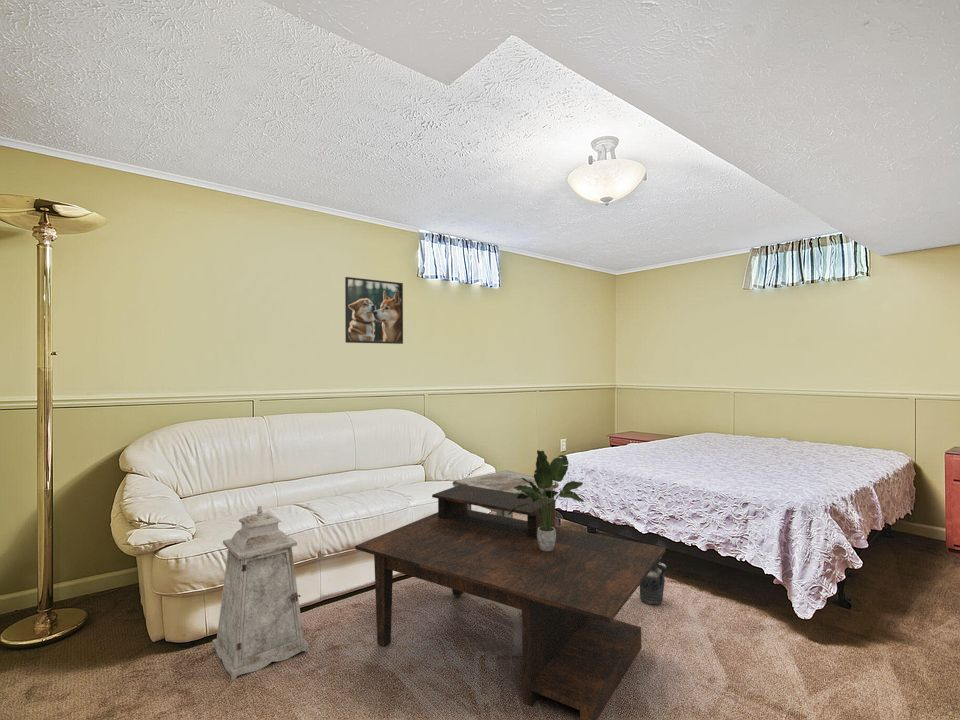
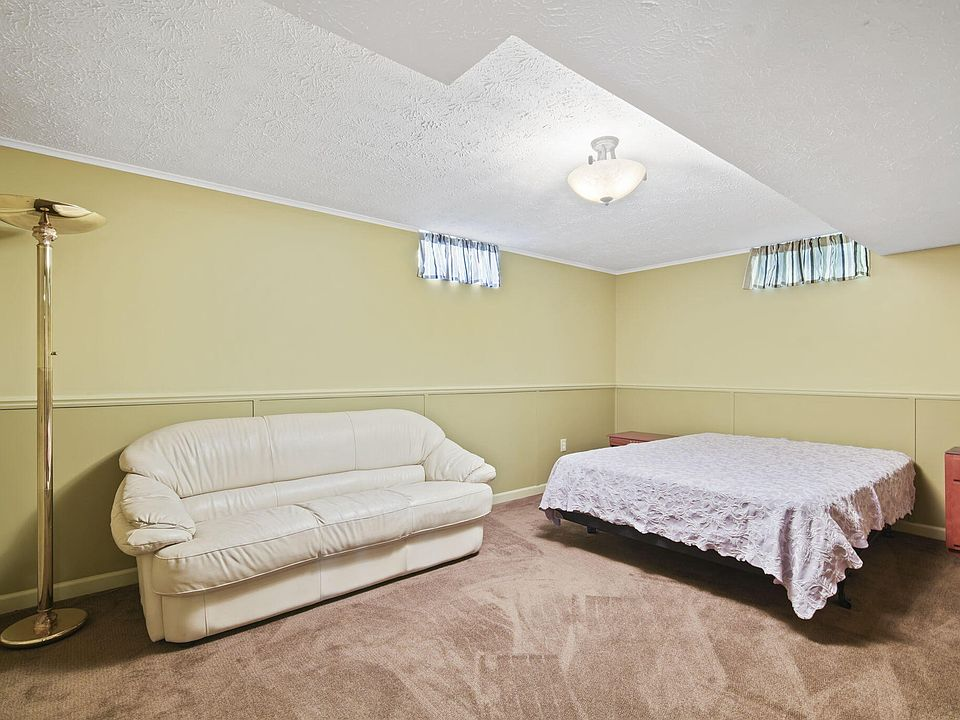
- potted plant [508,449,585,551]
- coffee table [354,485,667,720]
- lantern [212,505,309,681]
- ceramic jug [639,557,668,605]
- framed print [344,276,404,345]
- stool [451,469,560,518]
